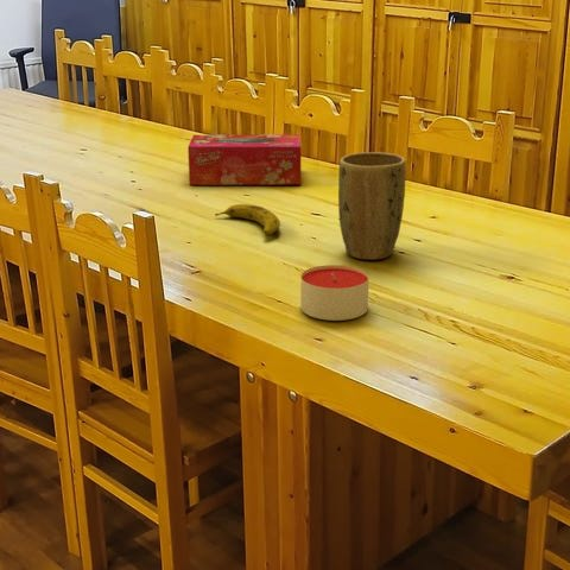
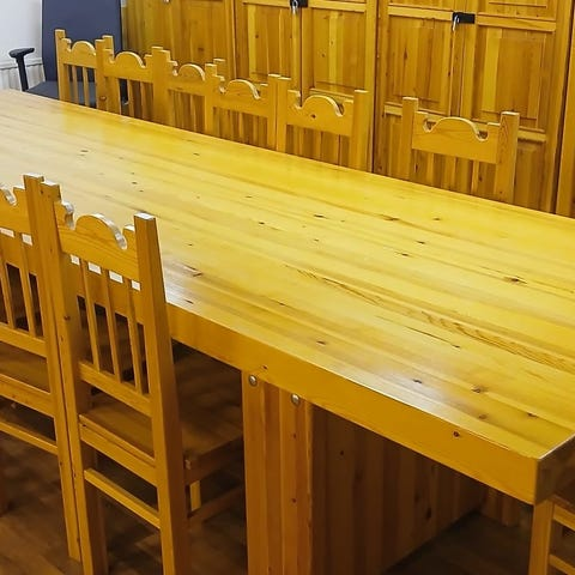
- candle [299,264,370,322]
- tissue box [186,133,302,186]
- fruit [214,203,281,235]
- plant pot [337,151,407,261]
